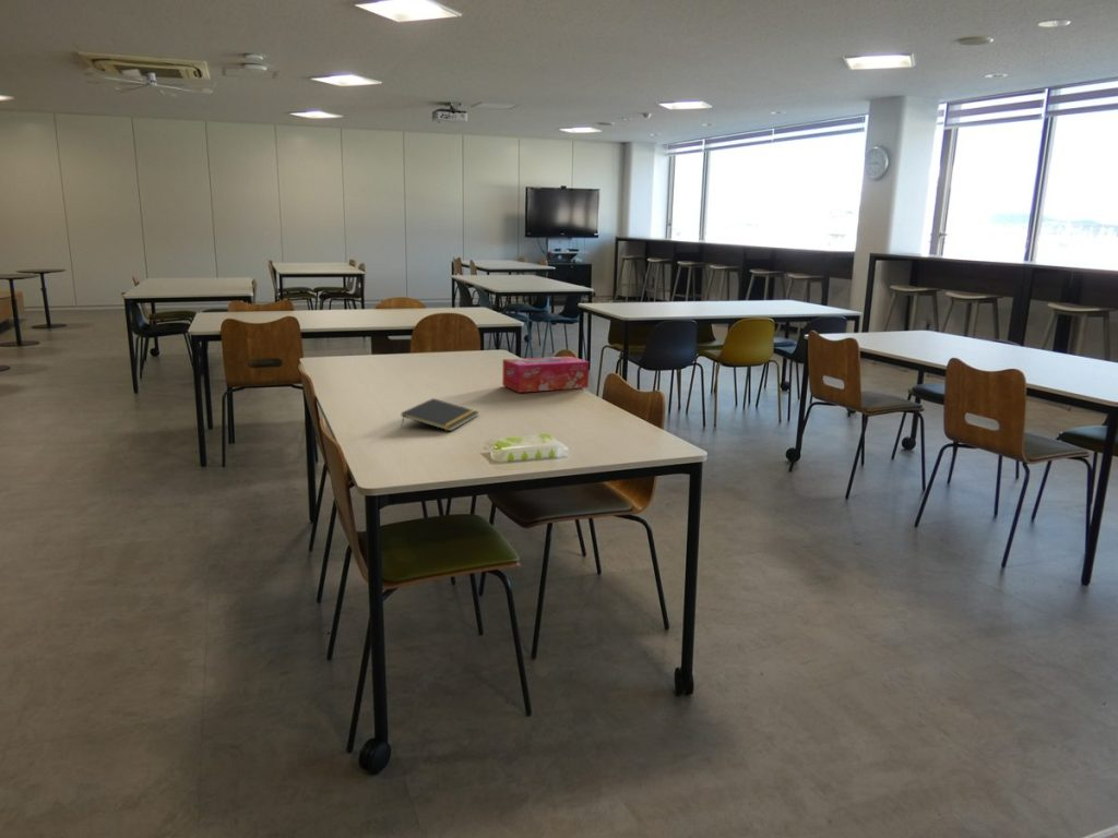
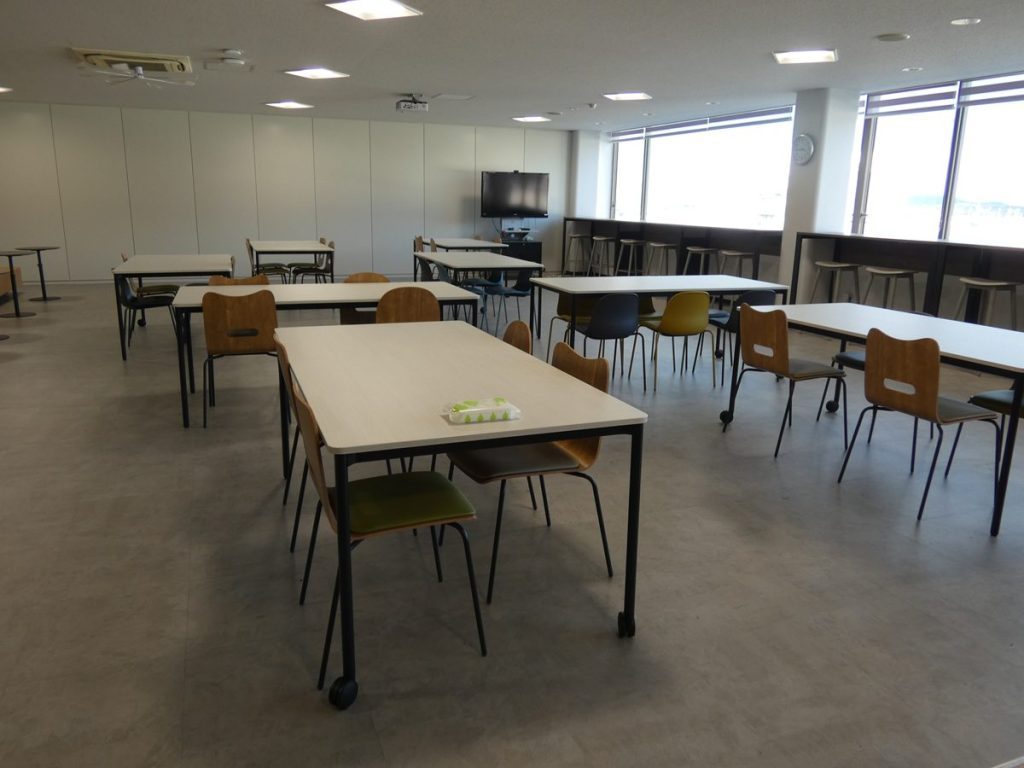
- notepad [400,397,480,432]
- tissue box [501,356,590,394]
